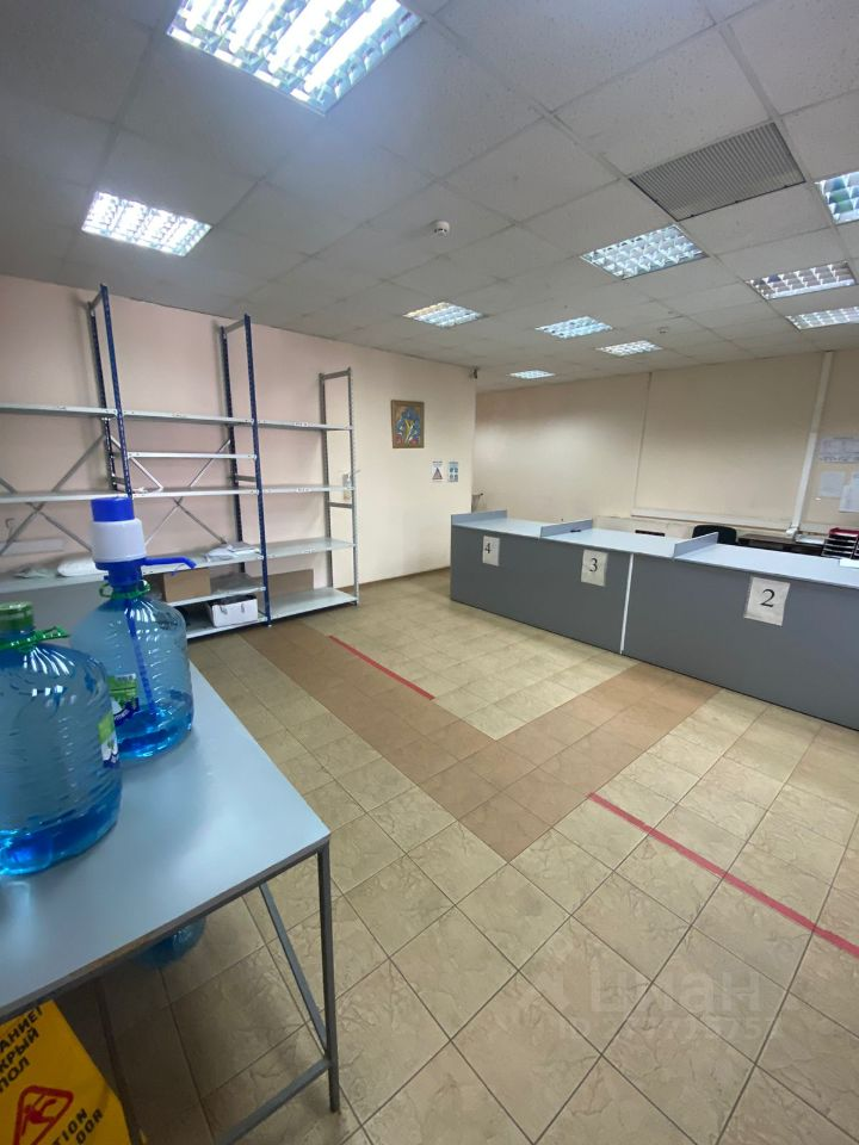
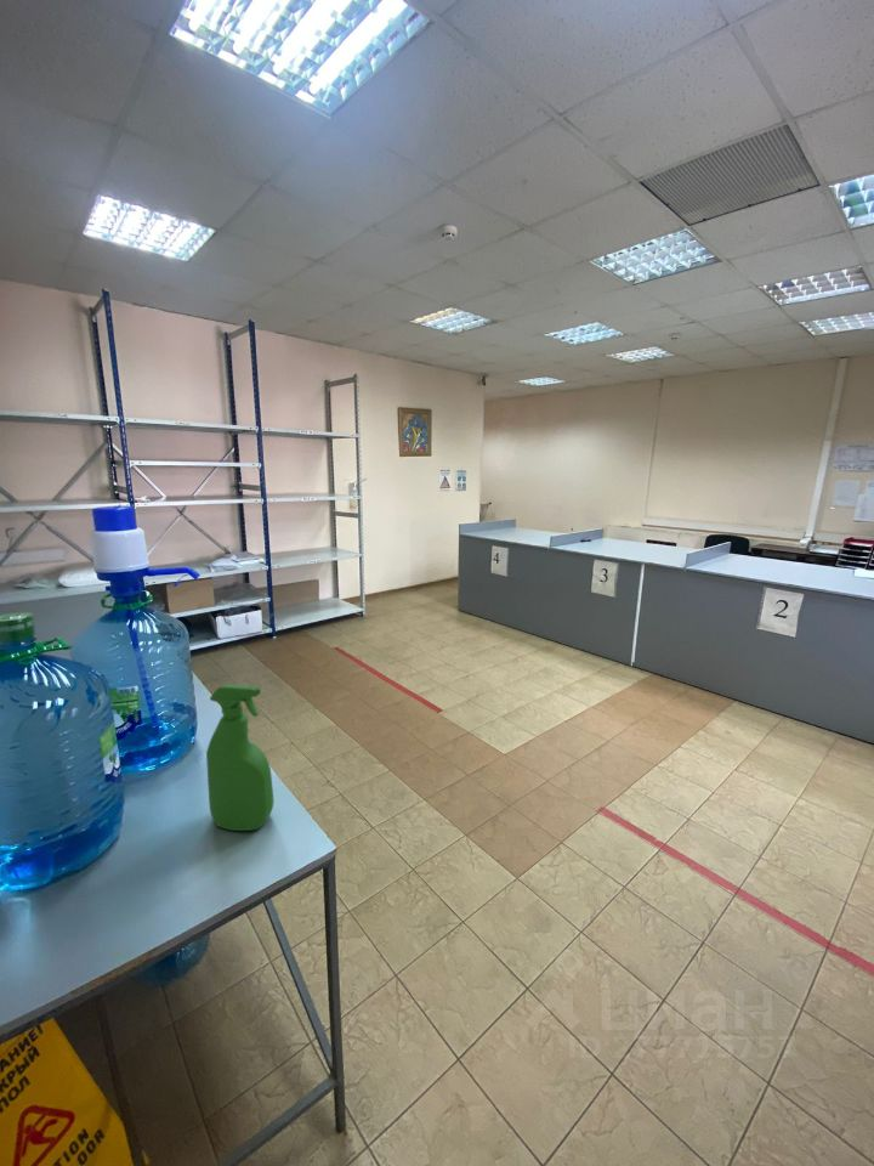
+ spray bottle [205,683,274,832]
